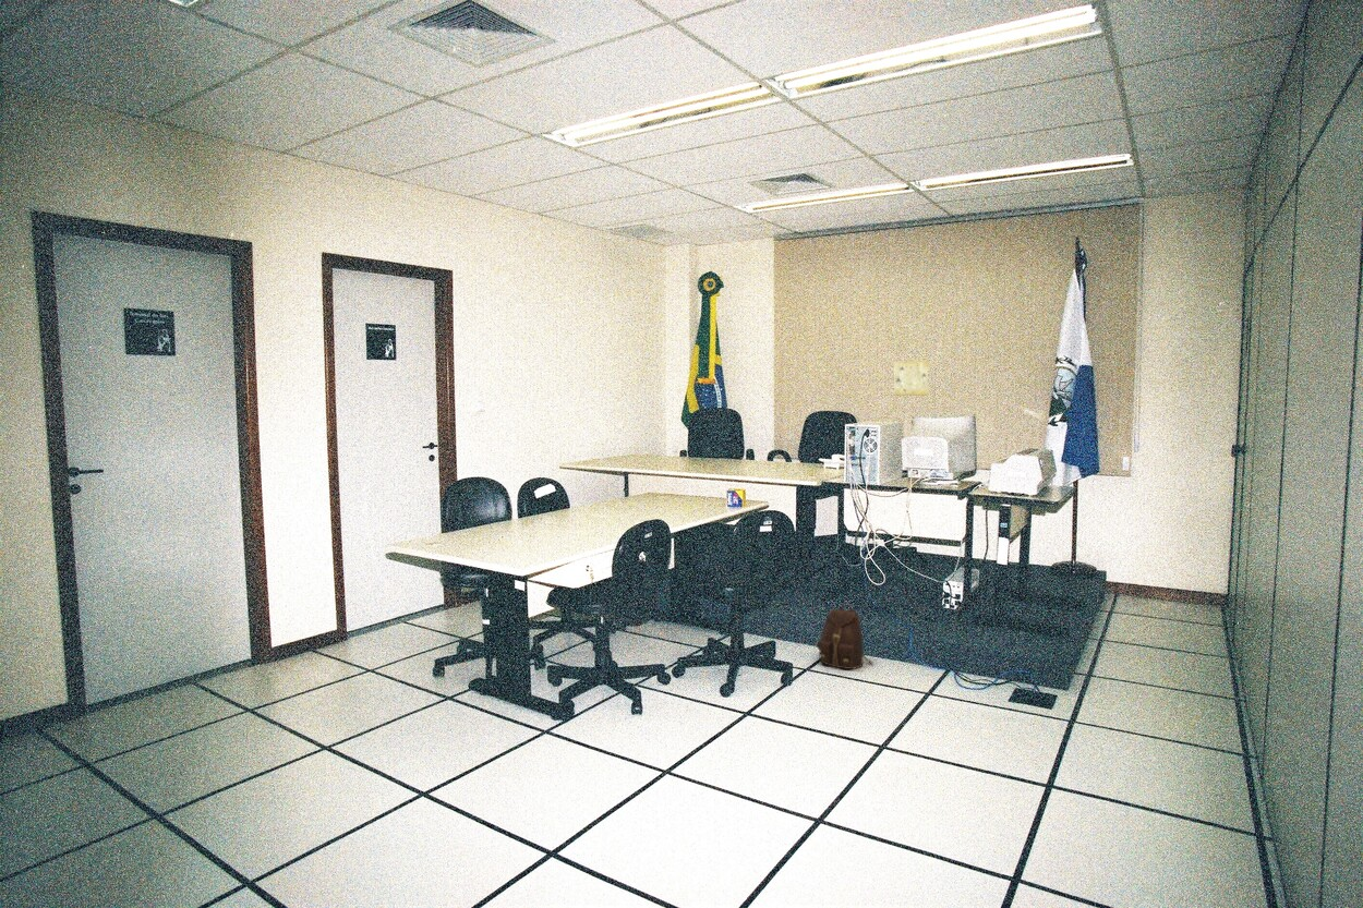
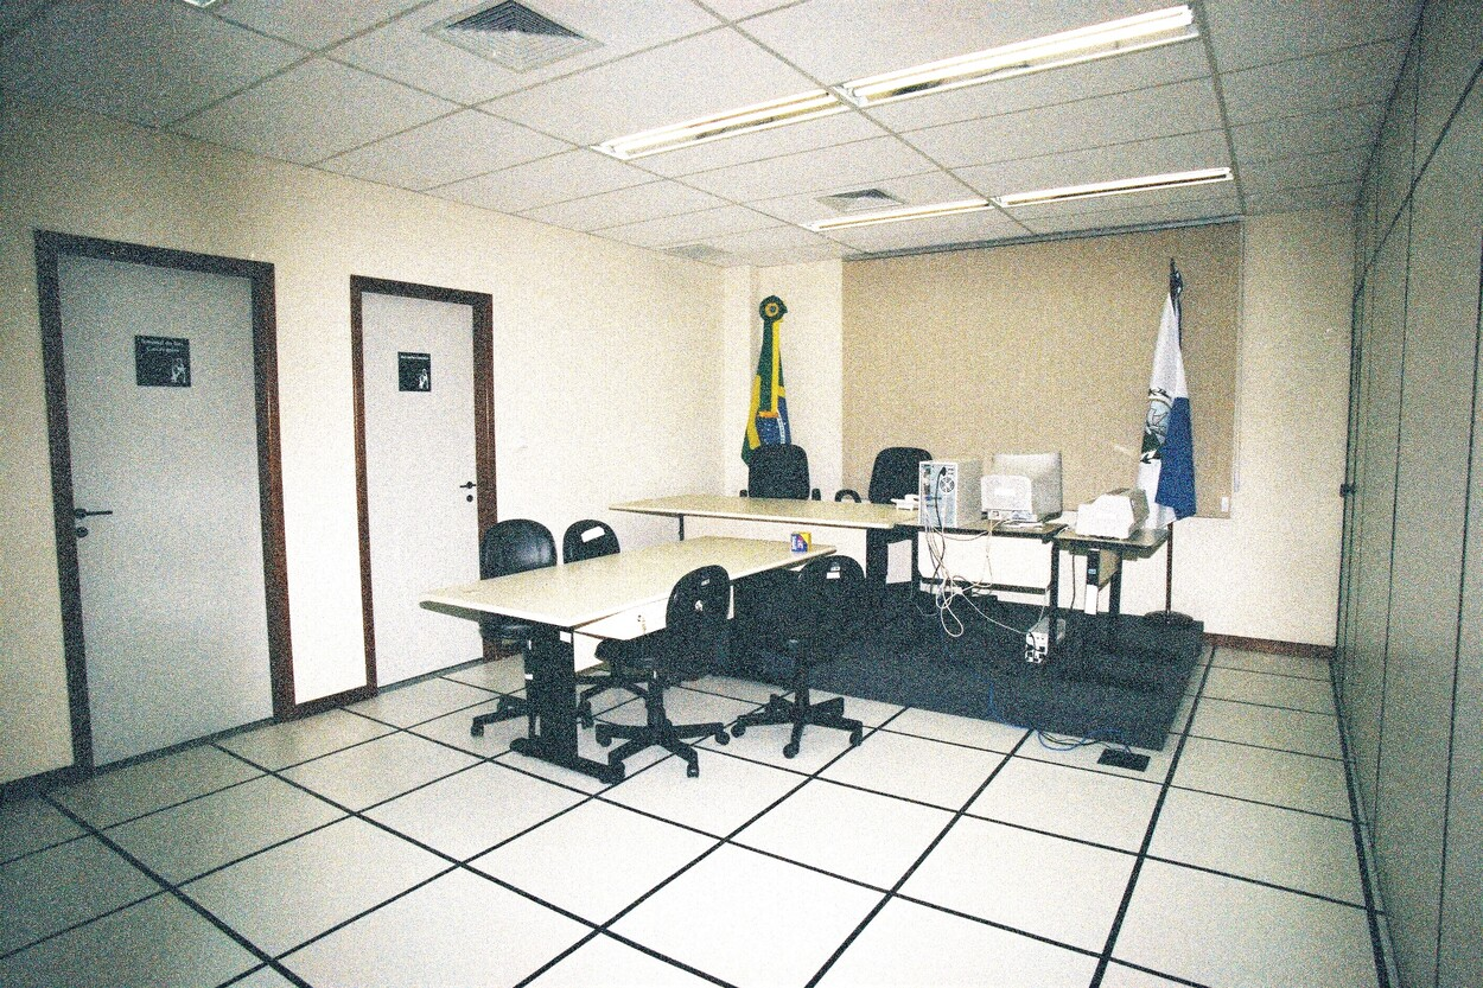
- map [893,360,930,397]
- backpack [816,602,876,670]
